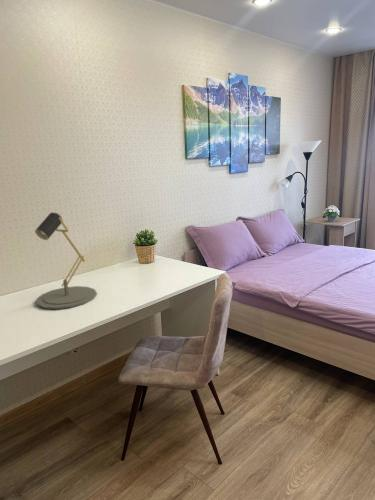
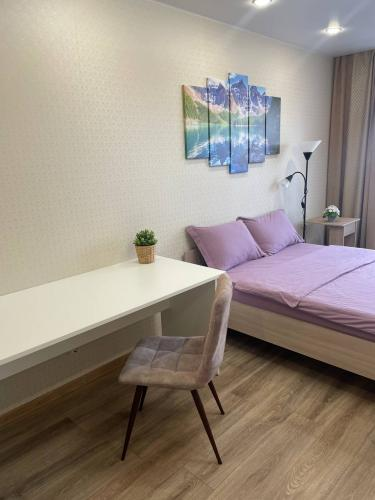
- desk lamp [34,211,98,310]
